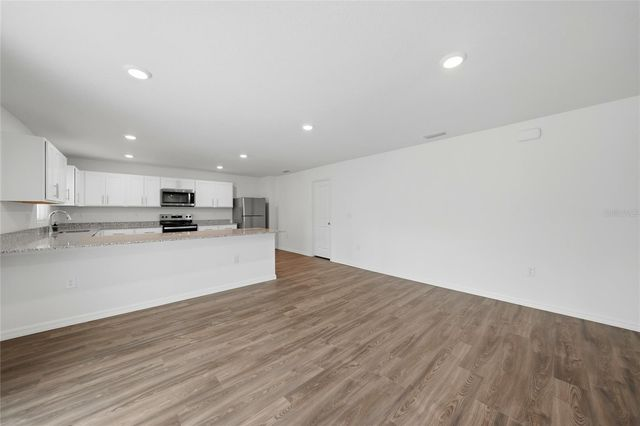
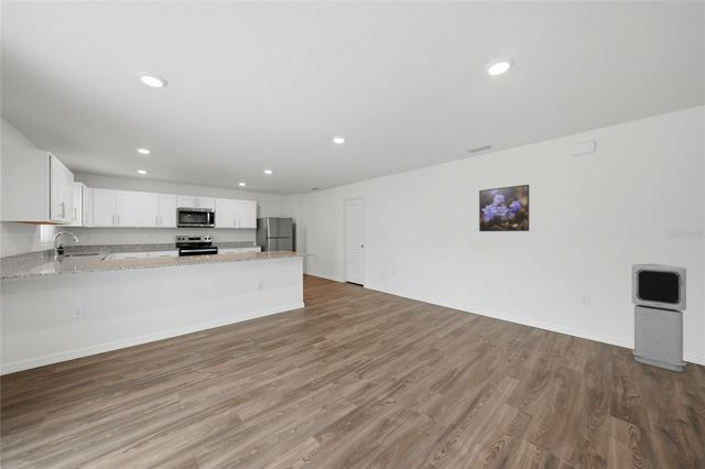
+ air purifier [631,263,687,373]
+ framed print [478,184,530,232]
